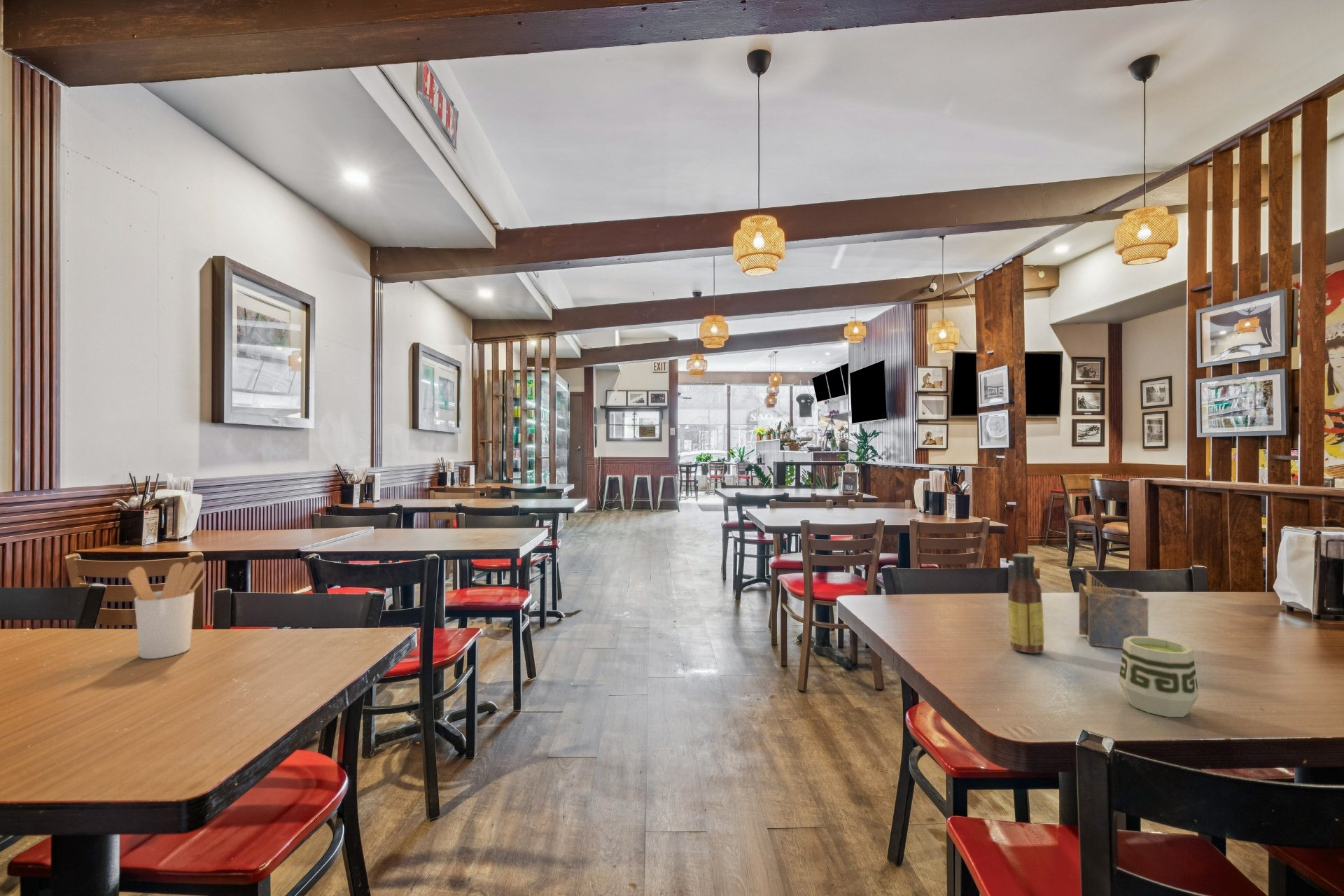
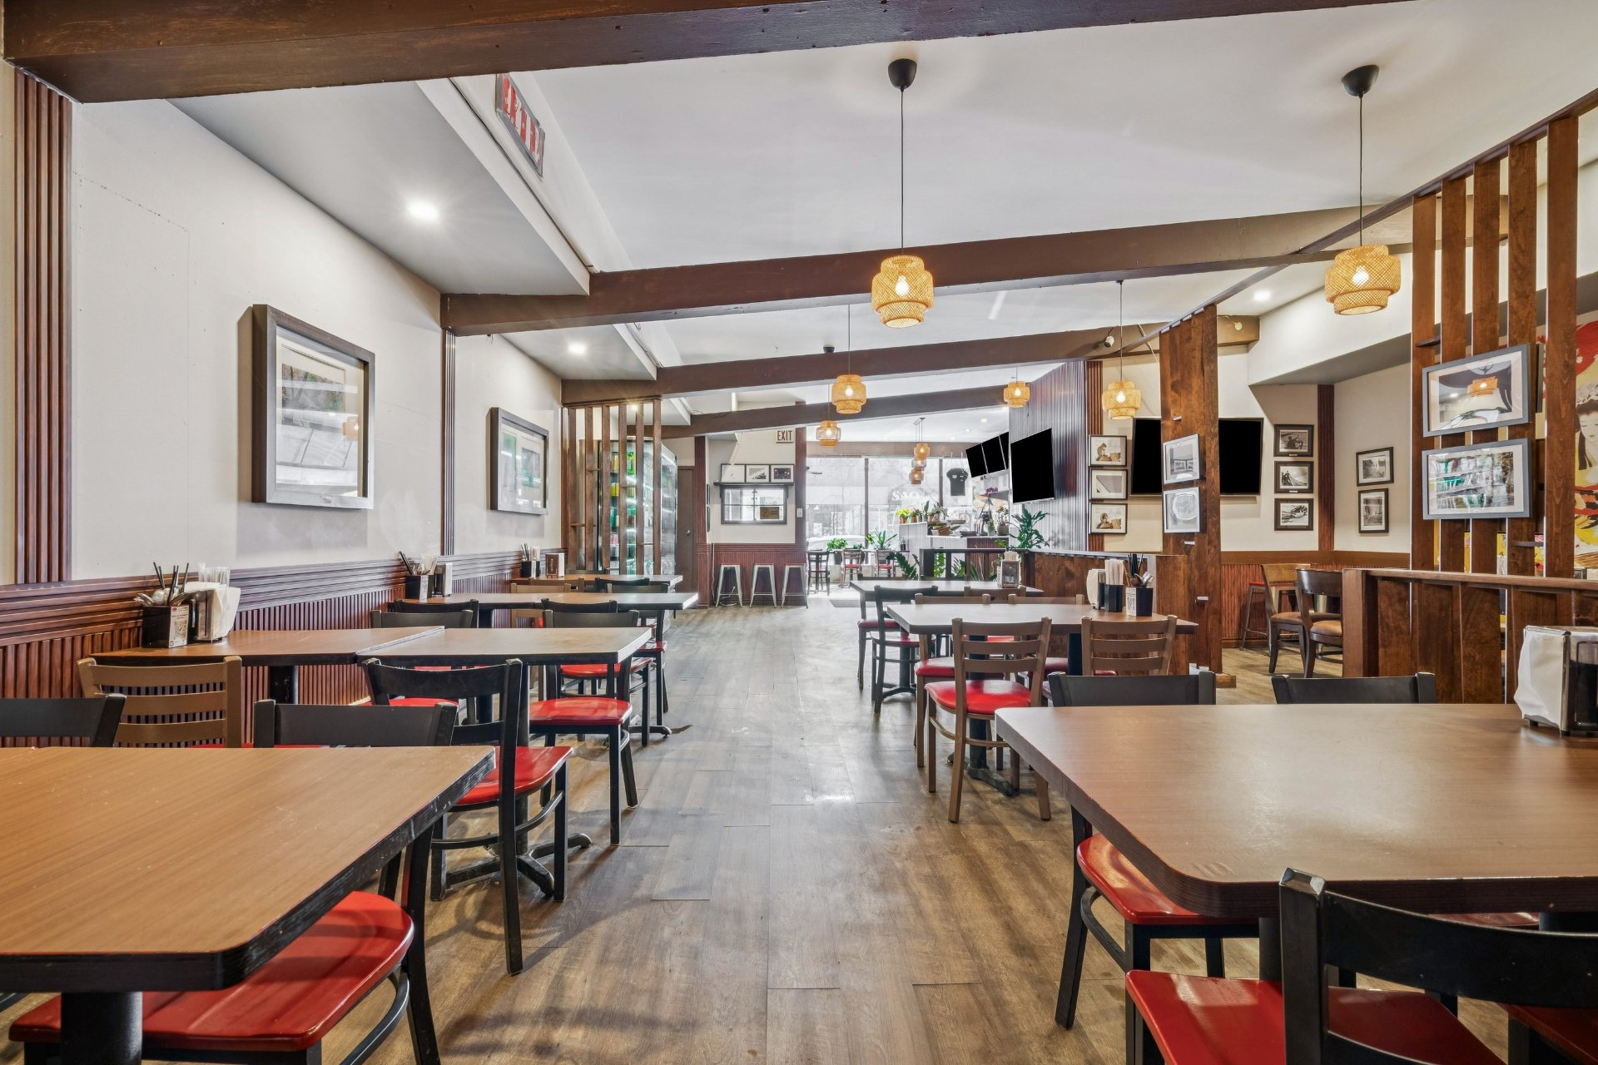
- napkin holder [1078,570,1149,650]
- sauce bottle [1007,553,1045,654]
- cup [1118,636,1199,717]
- utensil holder [127,561,207,659]
